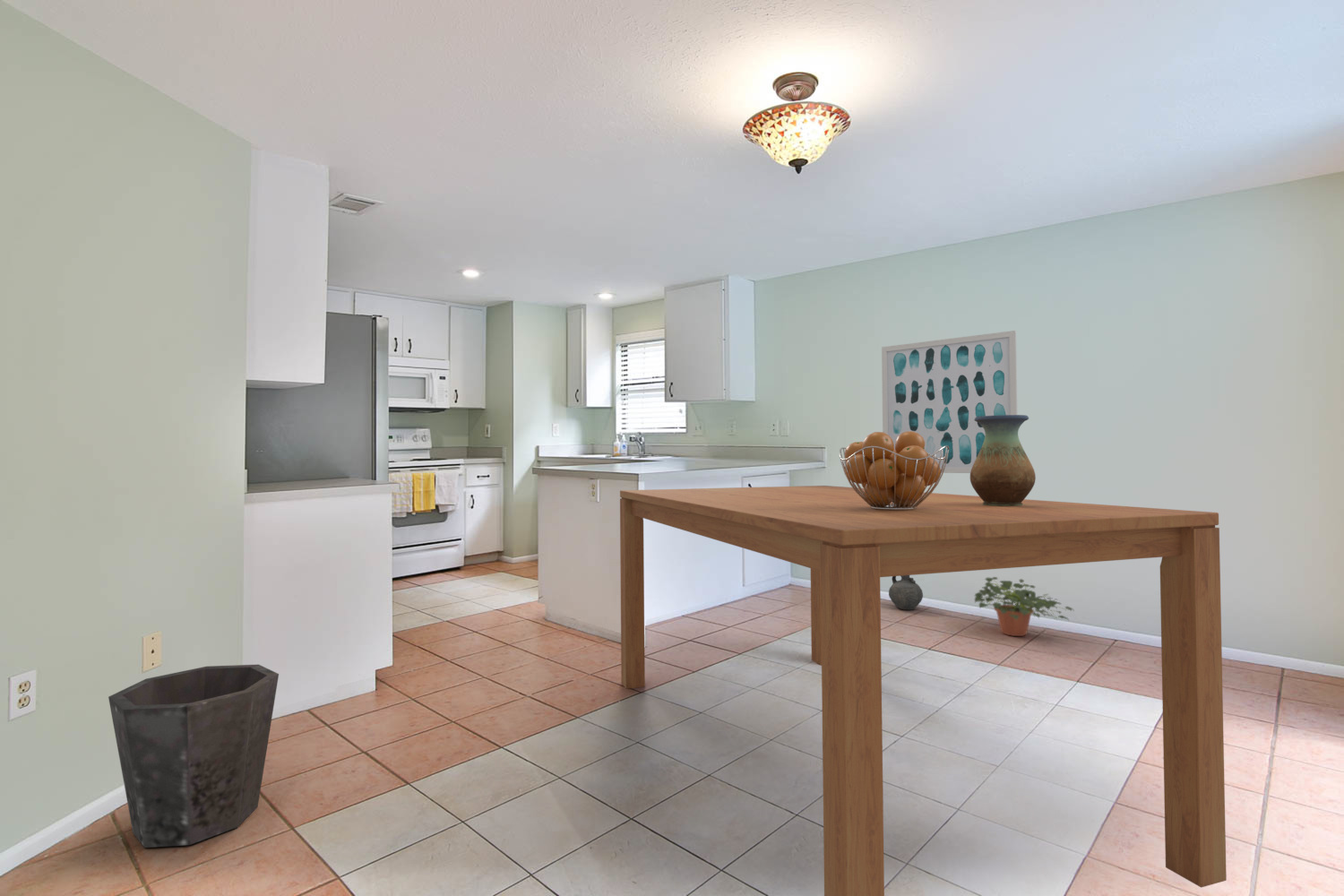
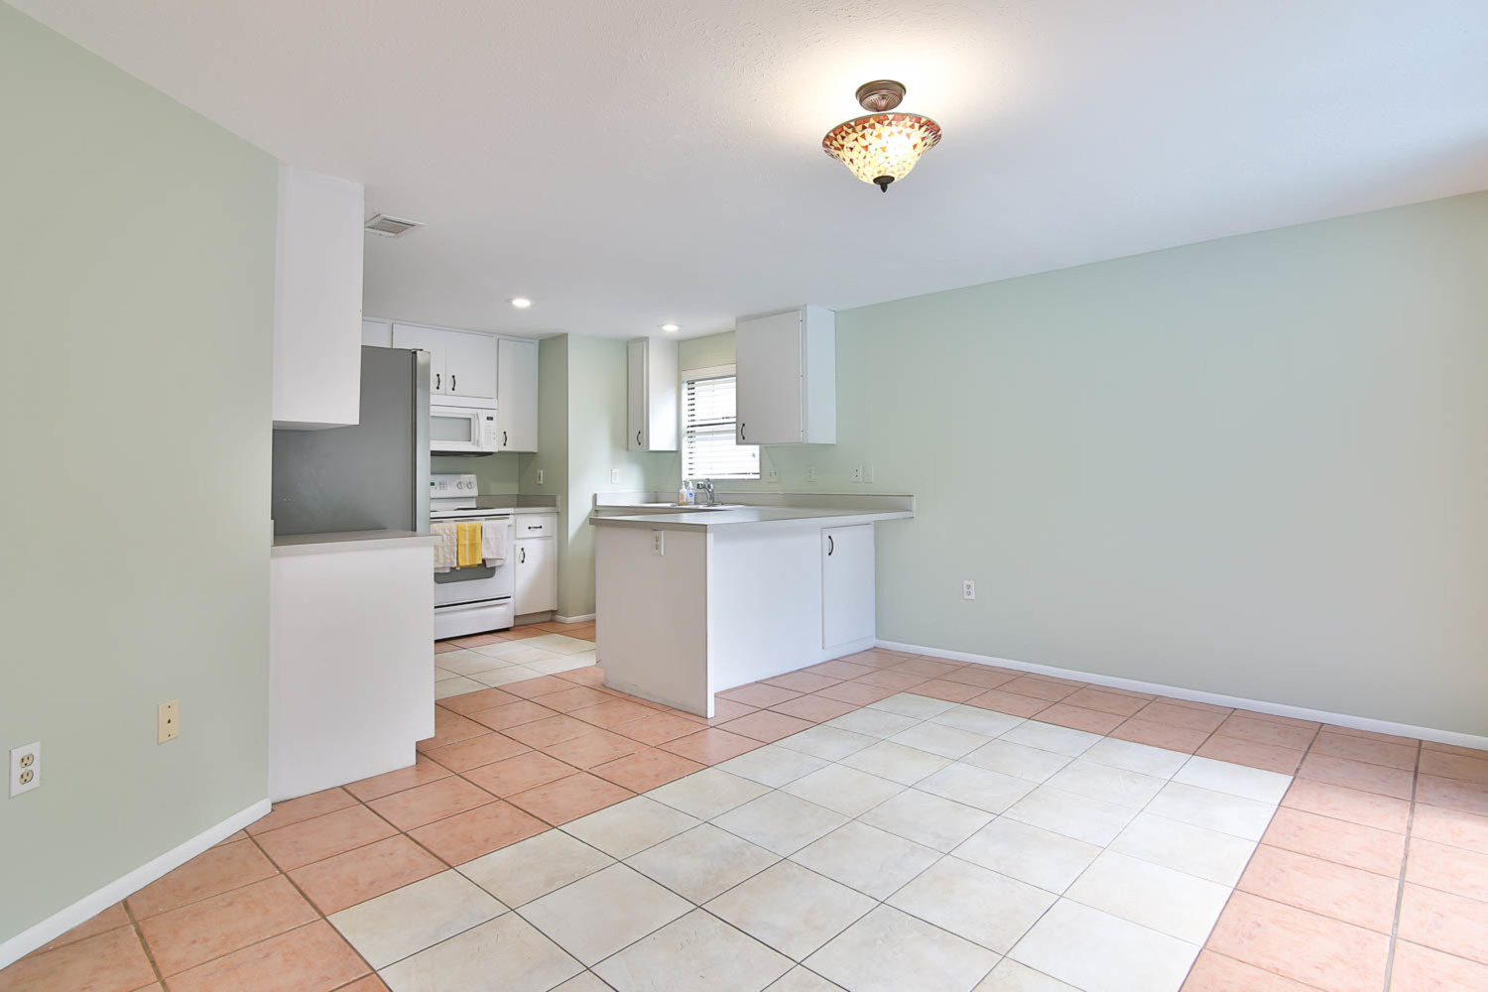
- wall art [881,330,1018,474]
- waste bin [108,664,280,849]
- dining table [619,485,1228,896]
- potted plant [973,576,1074,637]
- ceramic jug [888,575,924,611]
- vase [969,414,1037,506]
- fruit basket [839,431,950,511]
